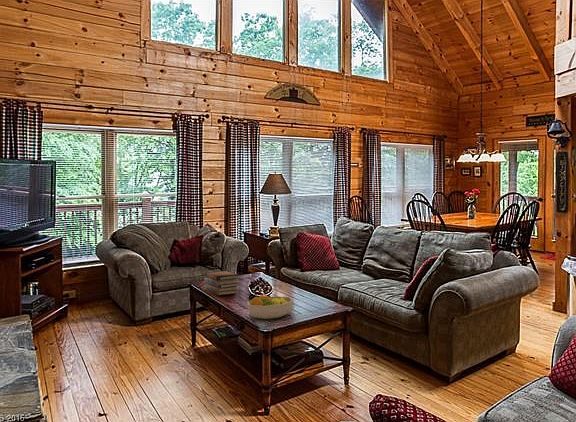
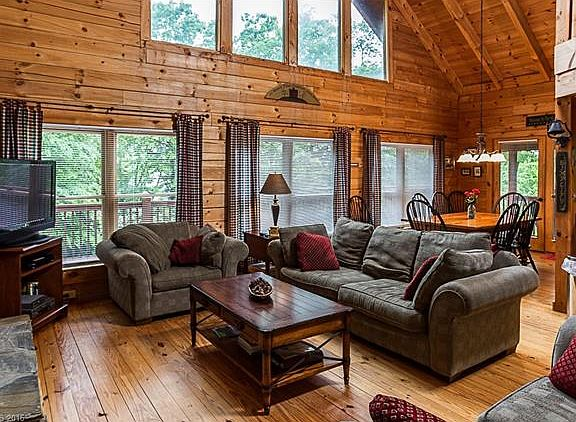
- fruit bowl [246,294,295,320]
- book stack [203,270,240,296]
